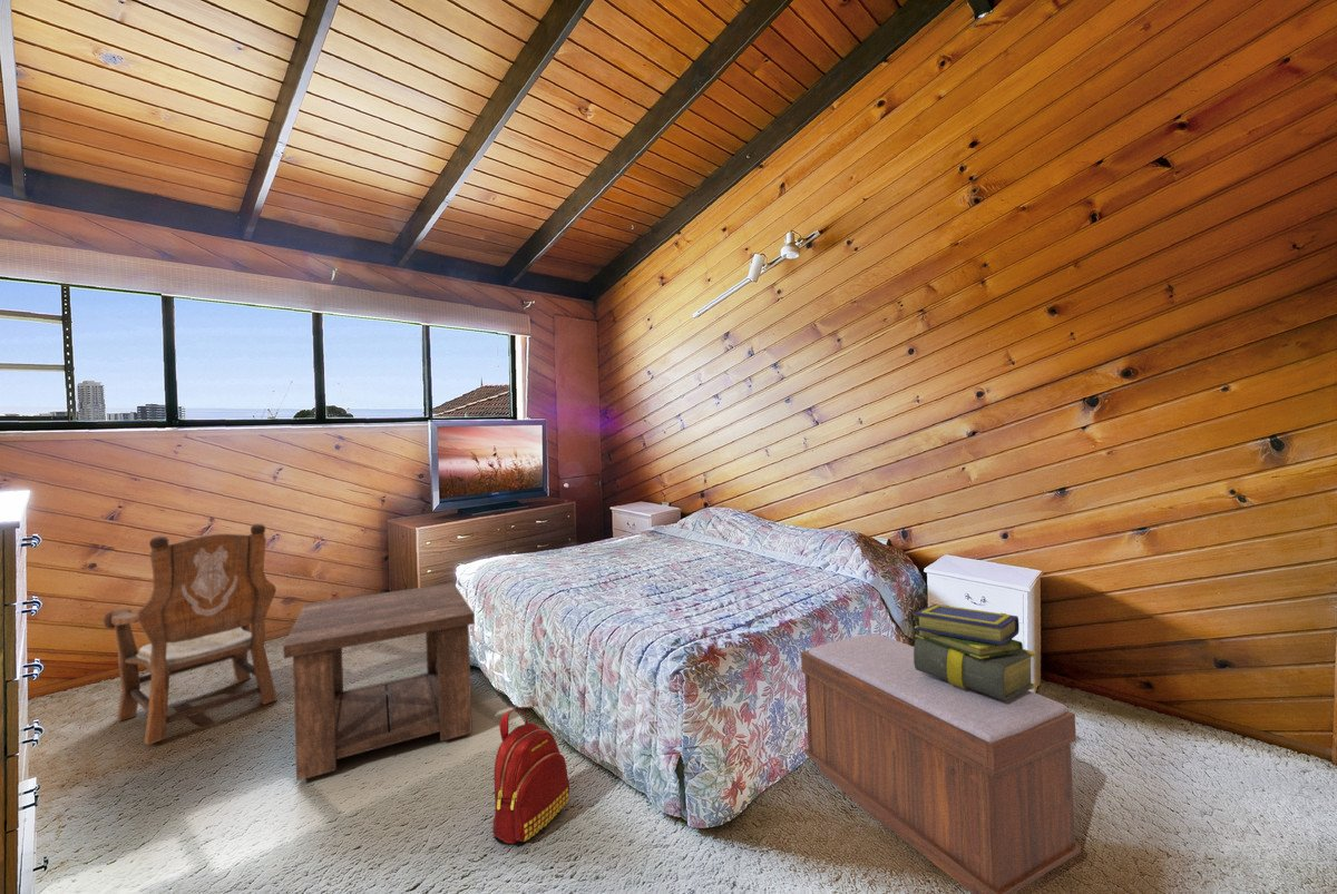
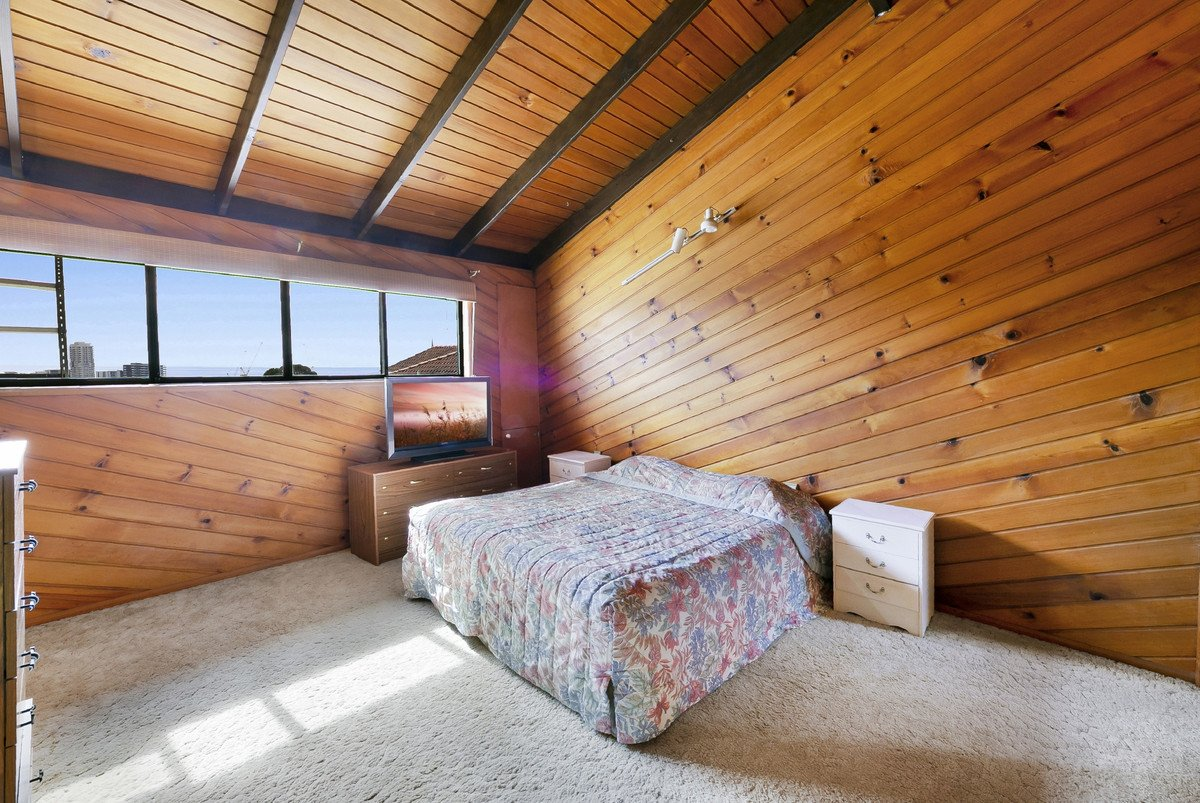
- armchair [103,523,279,746]
- backpack [491,708,570,846]
- bench [800,632,1082,894]
- stack of books [914,603,1037,701]
- side table [282,582,476,783]
